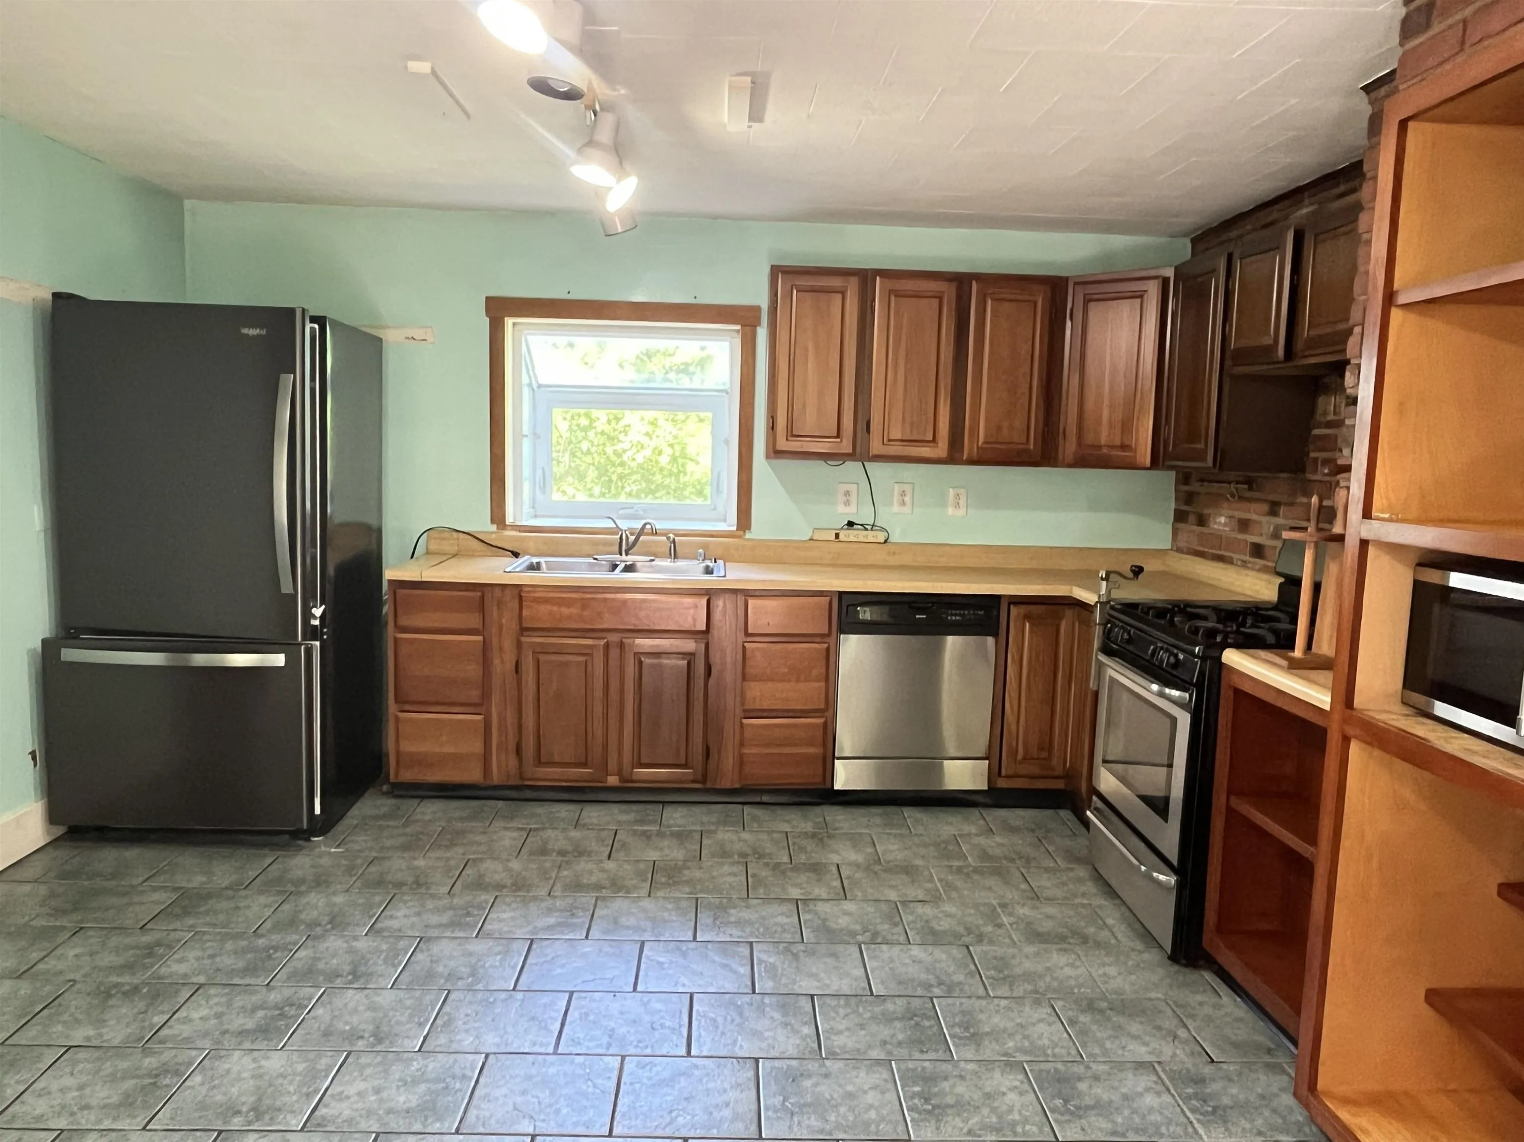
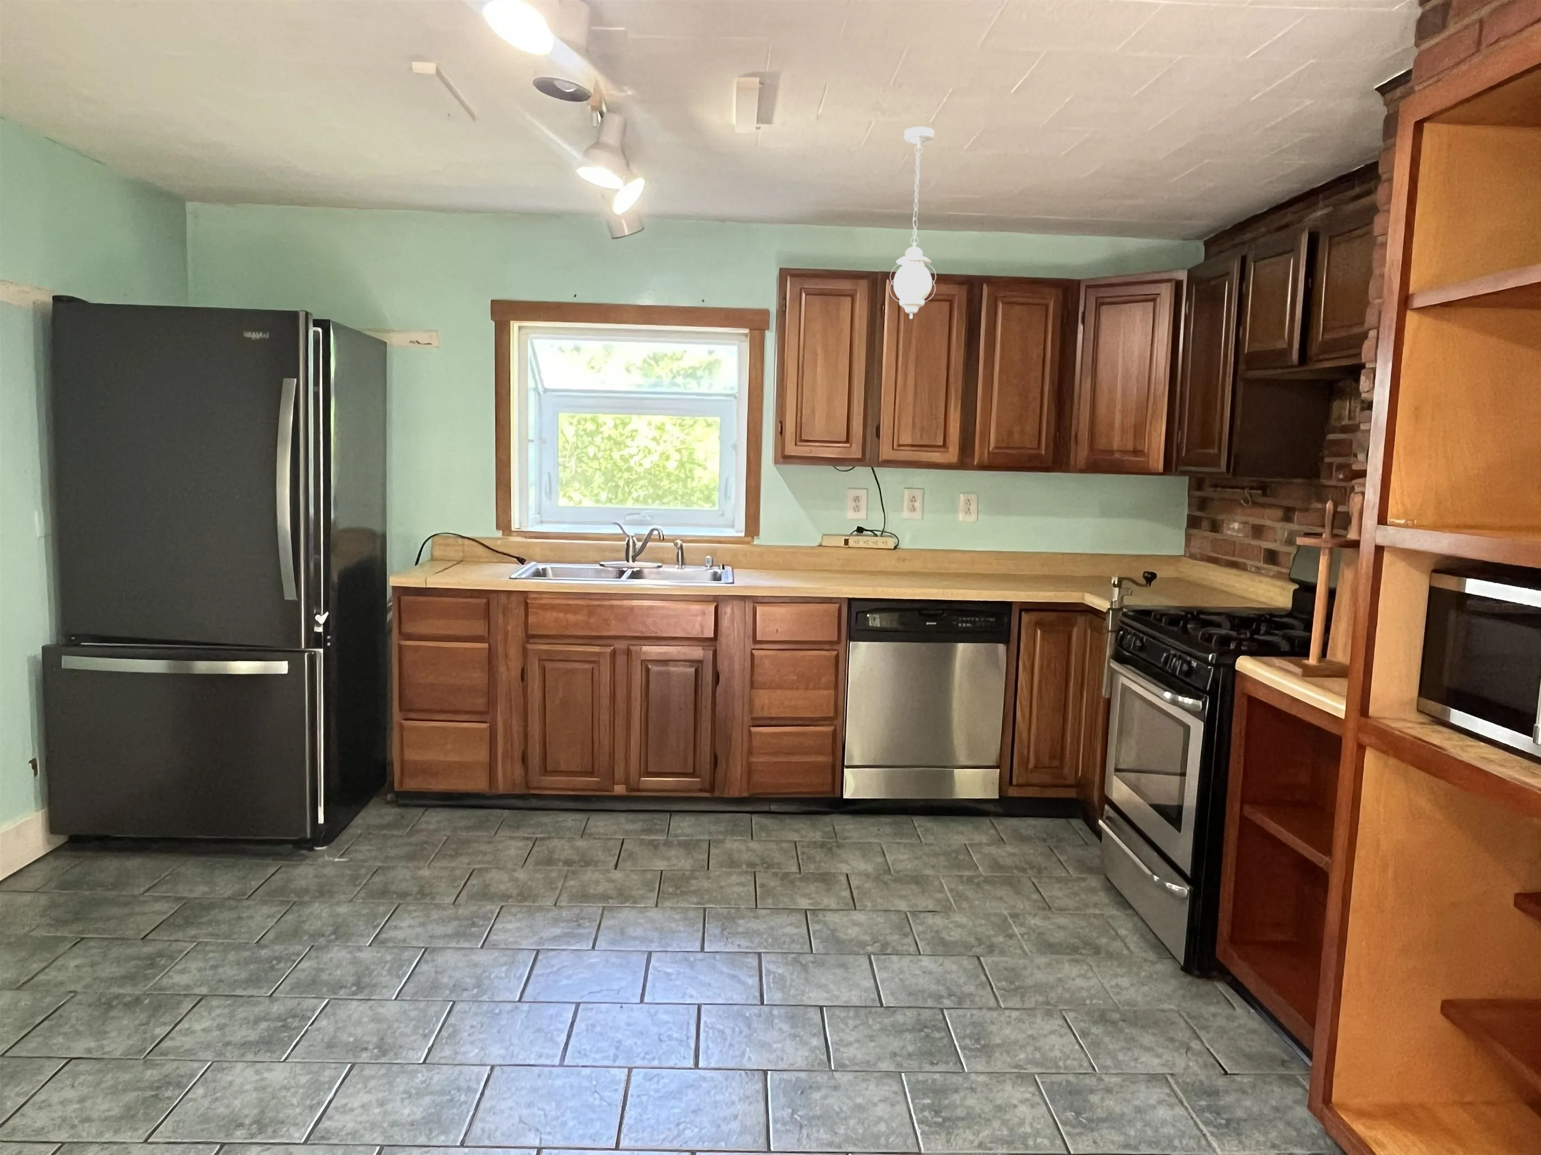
+ pendant light [889,126,937,320]
